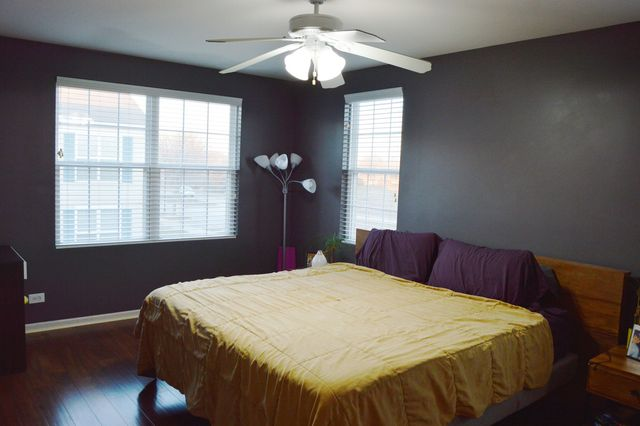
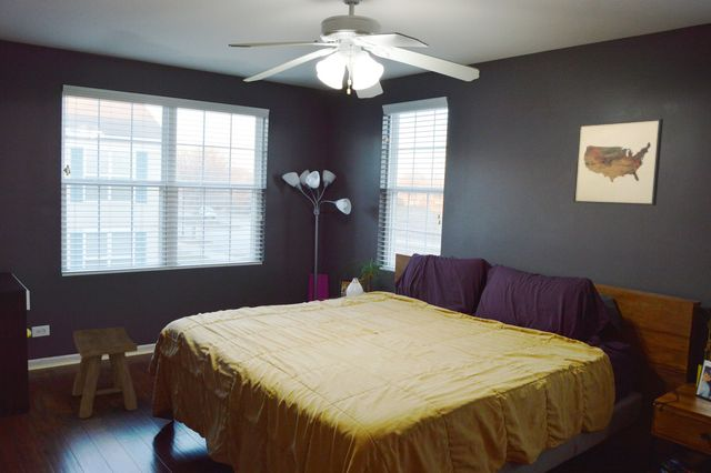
+ wall art [572,118,664,207]
+ stool [71,325,139,420]
